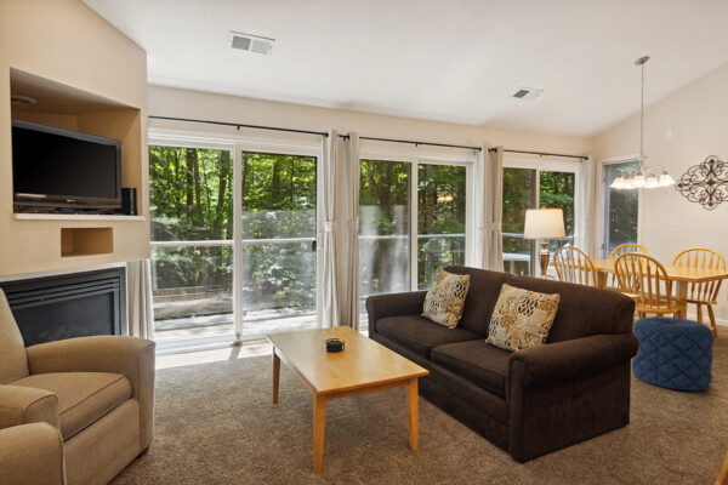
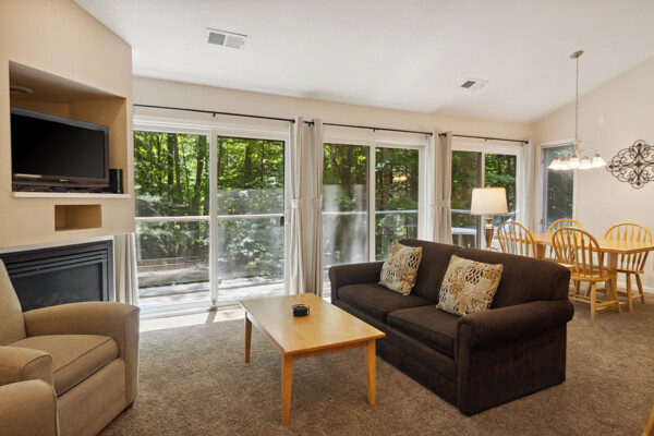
- pouf [631,315,715,392]
